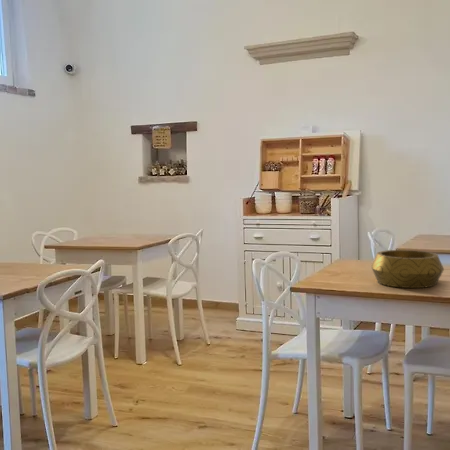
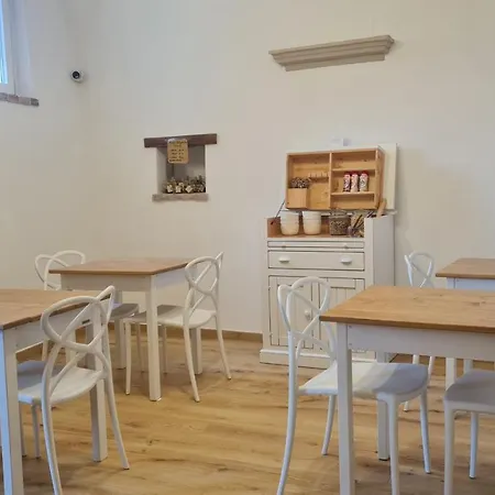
- decorative bowl [370,249,445,289]
